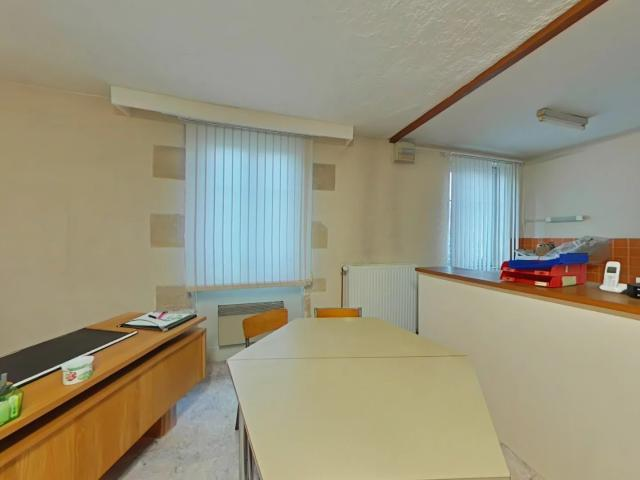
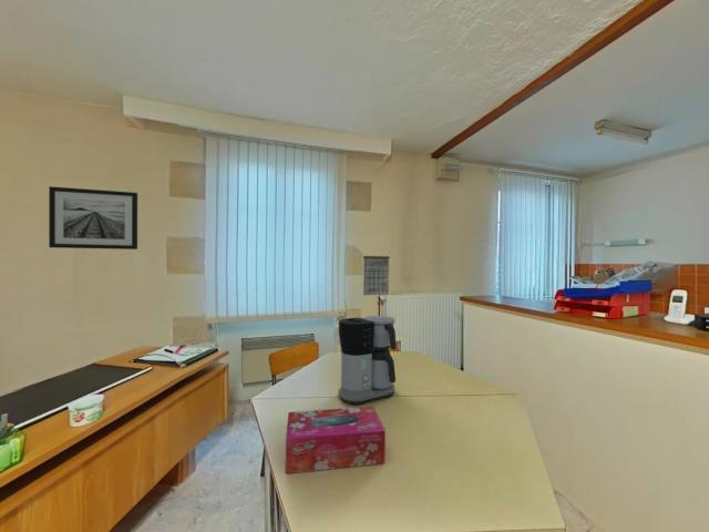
+ tissue box [285,406,387,474]
+ coffee maker [337,315,398,406]
+ calendar [362,246,391,296]
+ wall art [48,186,138,250]
